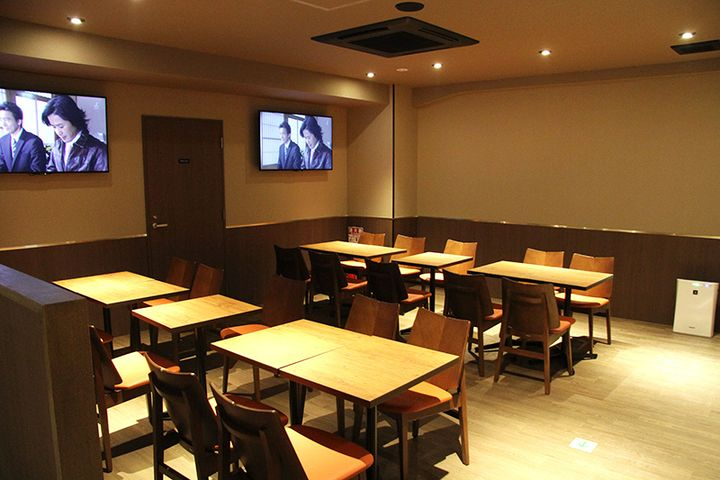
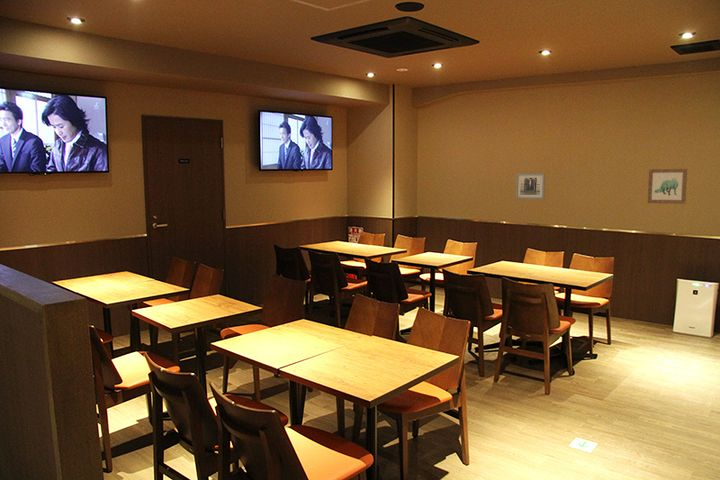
+ wall art [515,172,546,200]
+ wall art [647,168,688,205]
